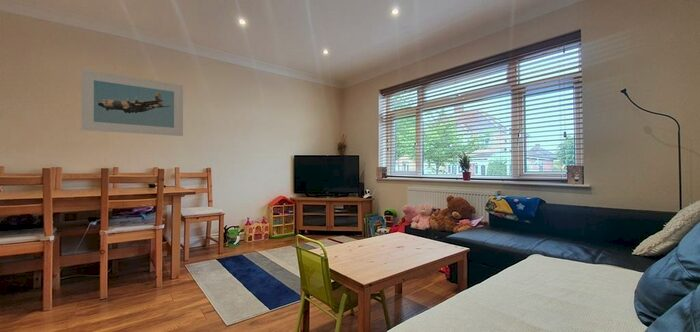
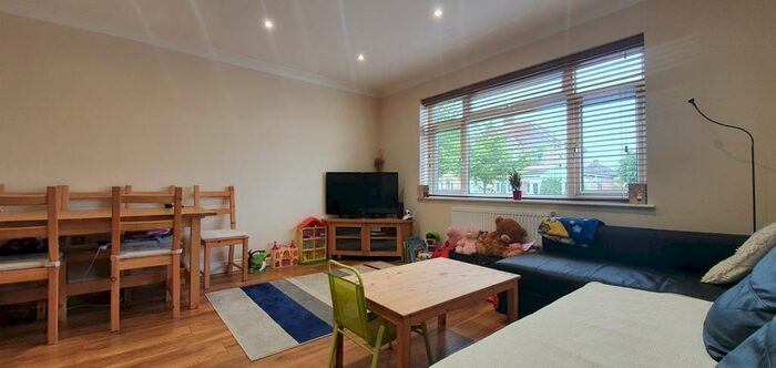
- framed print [80,69,184,137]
